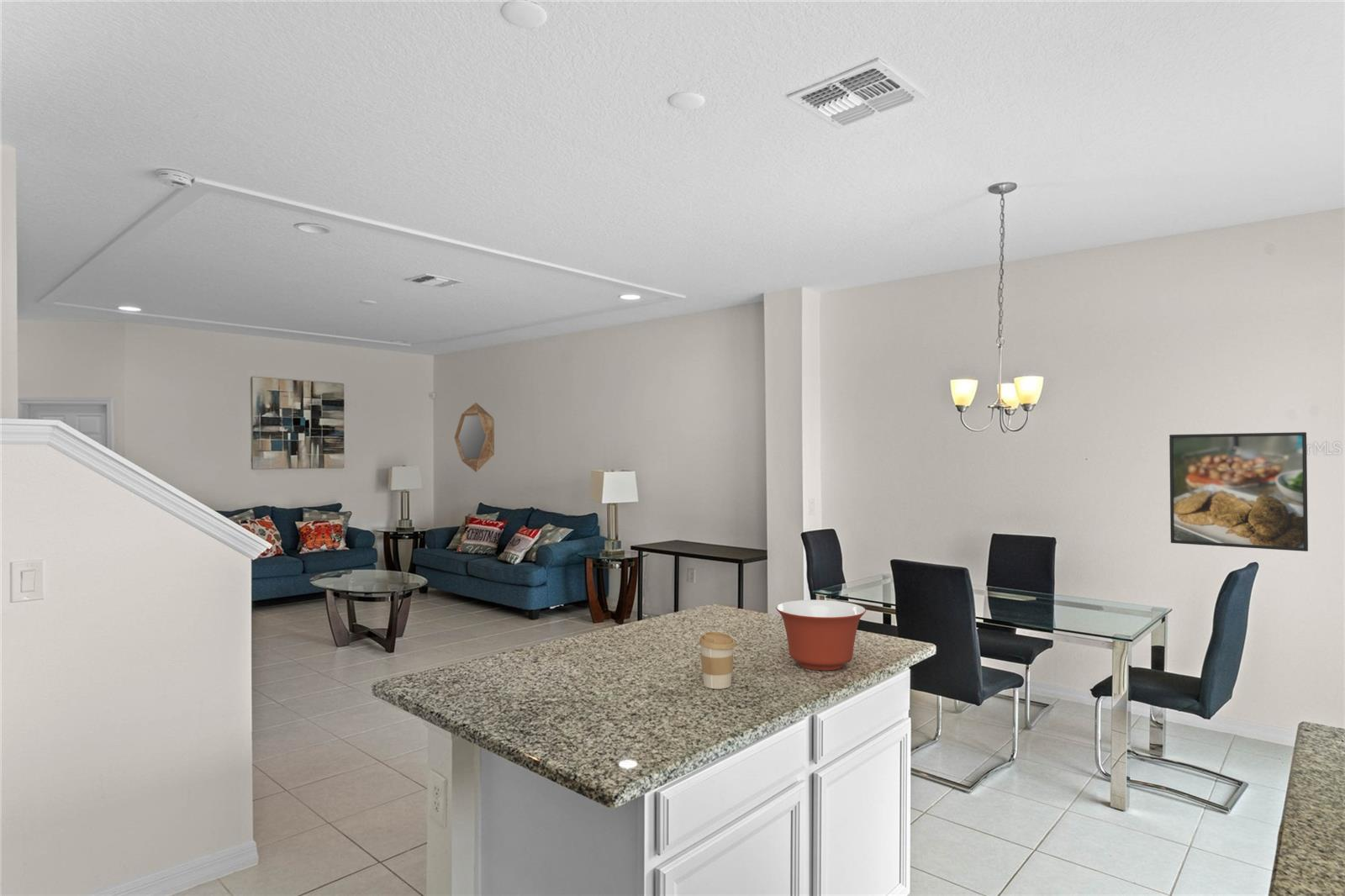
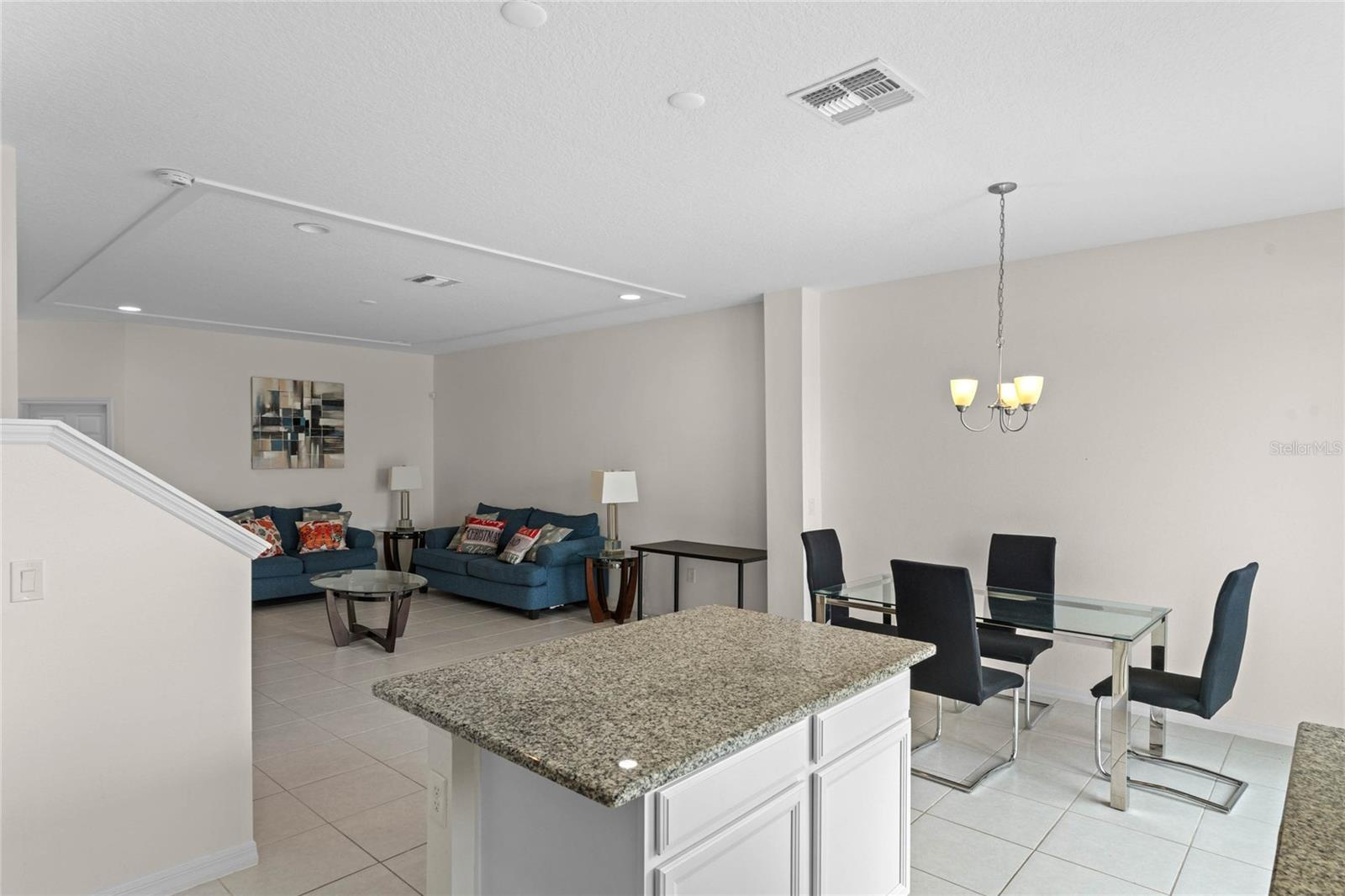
- mixing bowl [775,599,867,671]
- coffee cup [699,631,736,690]
- home mirror [454,402,495,473]
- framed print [1168,431,1309,552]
